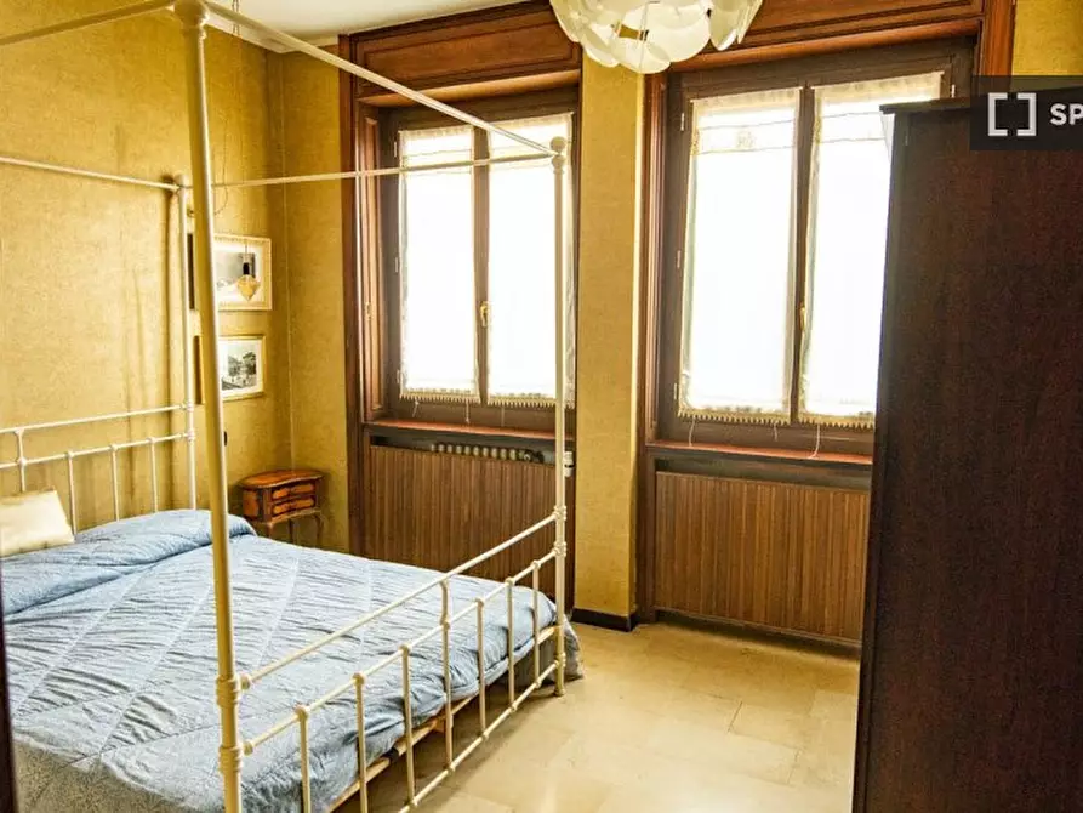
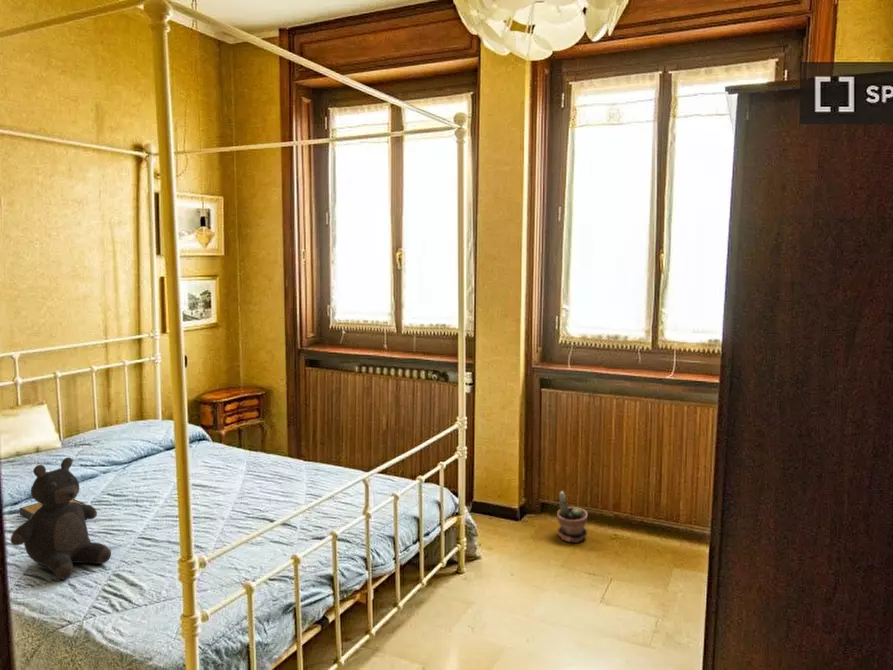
+ potted plant [556,490,589,544]
+ hardback book [18,498,85,520]
+ teddy bear [10,457,112,580]
